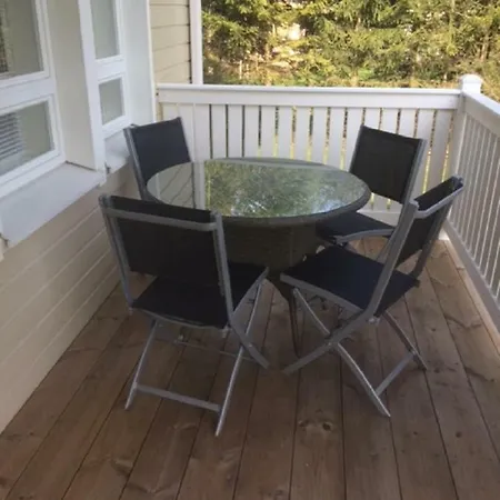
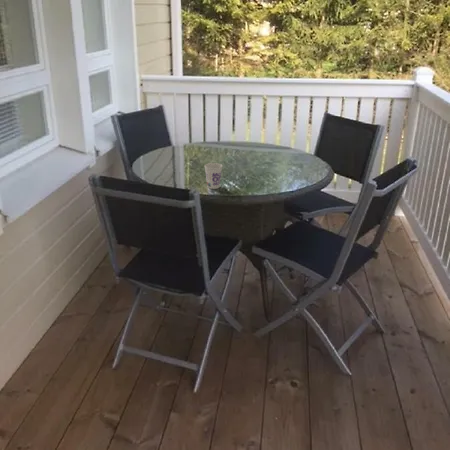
+ cup [204,162,223,190]
